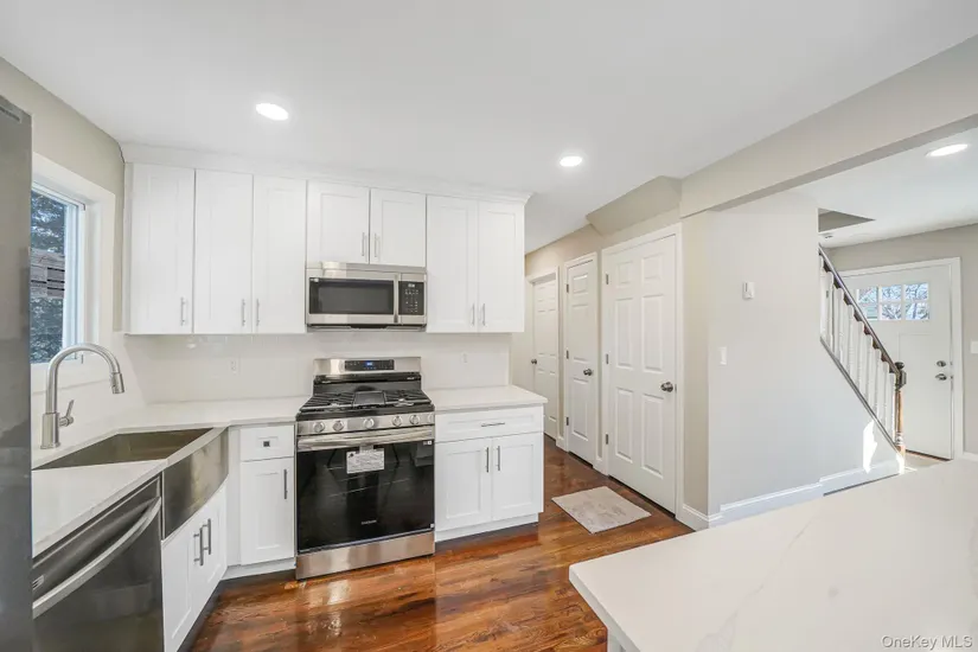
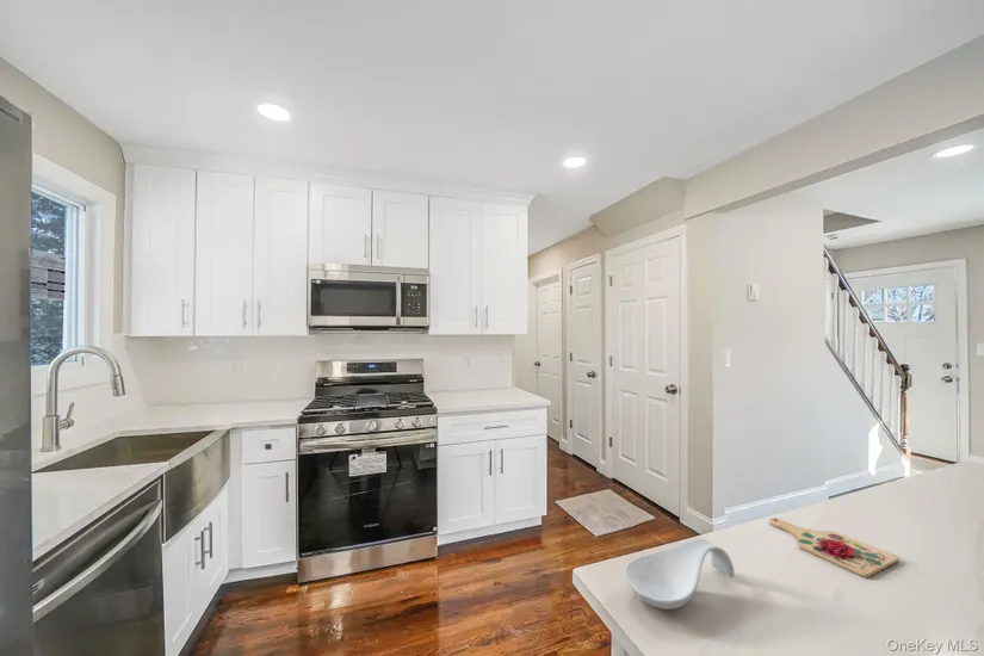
+ spoon rest [623,538,736,611]
+ cutting board [768,518,899,578]
